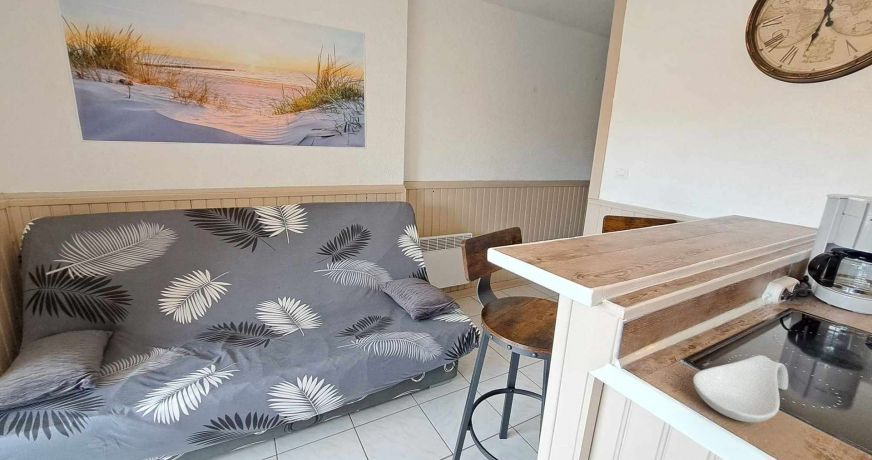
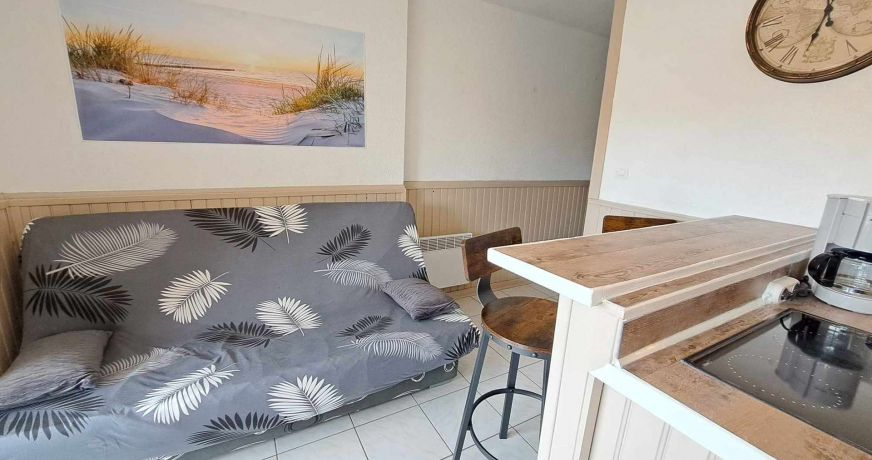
- spoon rest [692,354,789,423]
